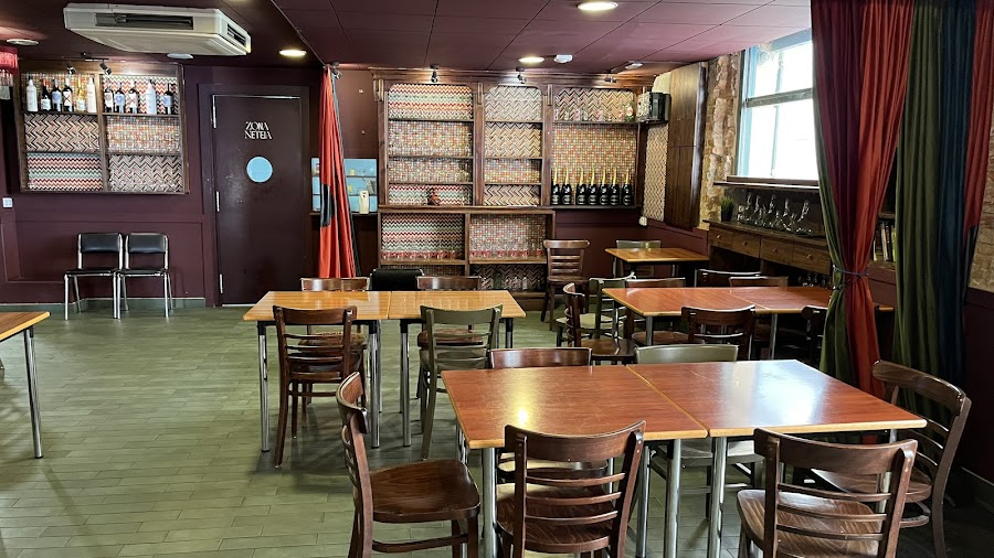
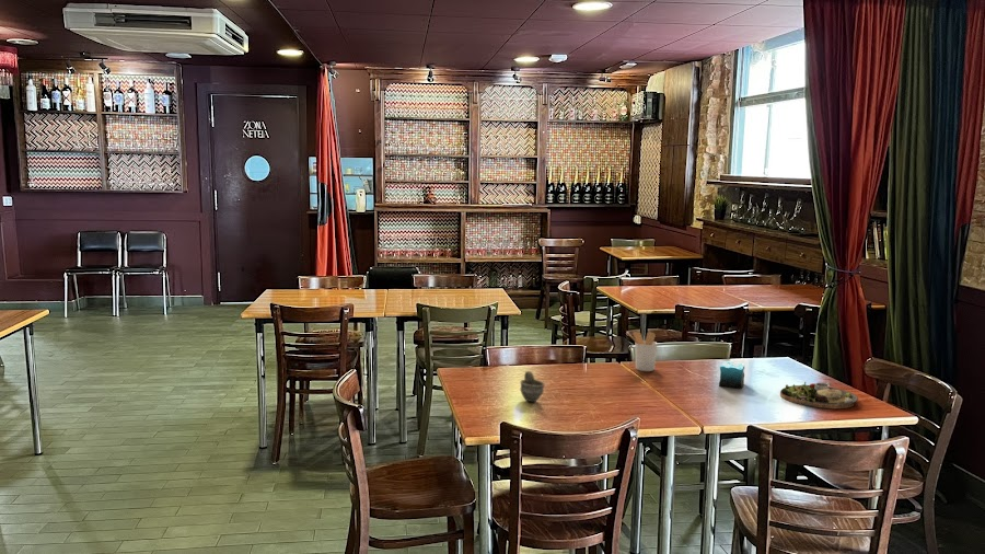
+ dinner plate [779,381,859,409]
+ cup [519,370,546,403]
+ candle [718,357,745,390]
+ utensil holder [625,330,658,372]
